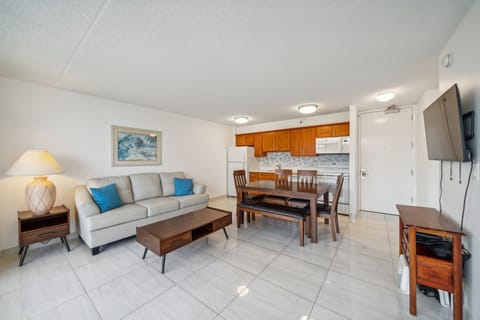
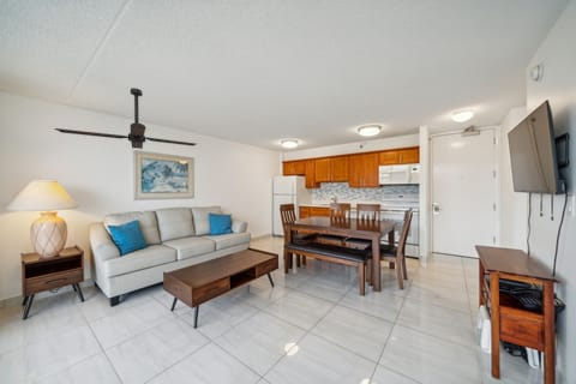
+ ceiling fan [53,86,198,150]
